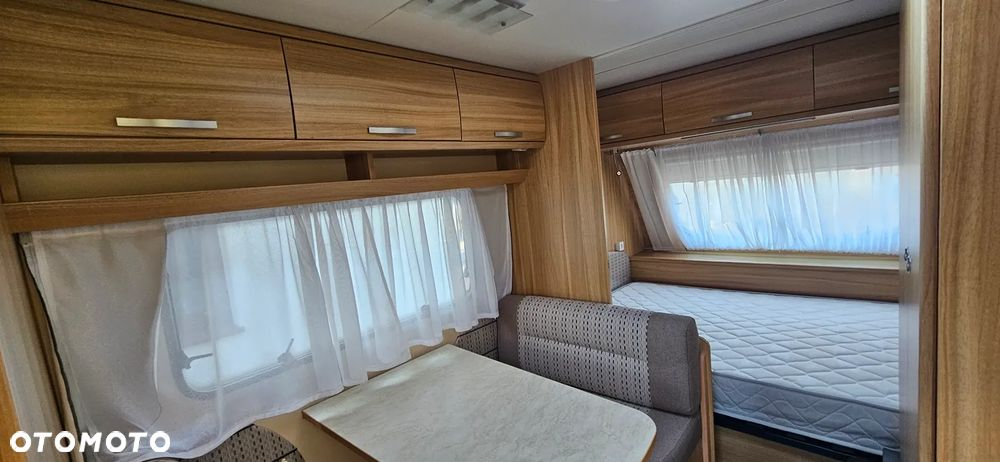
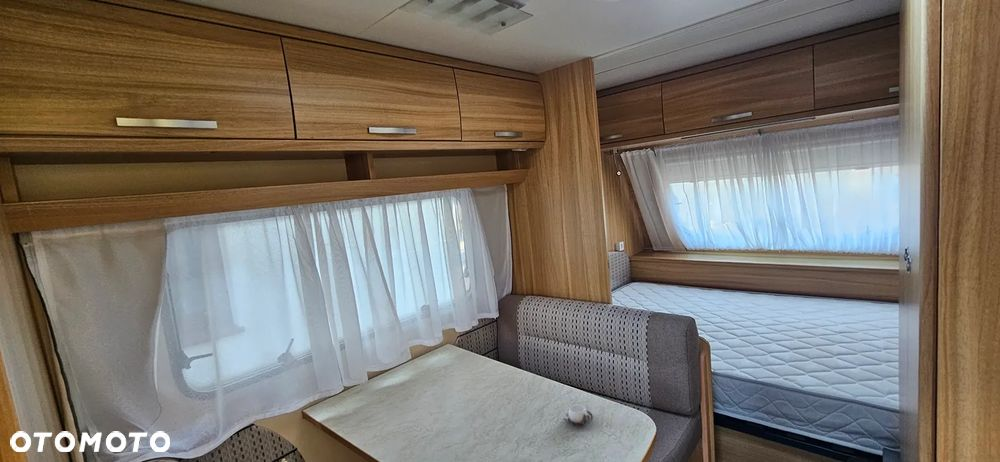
+ cup [564,404,594,427]
